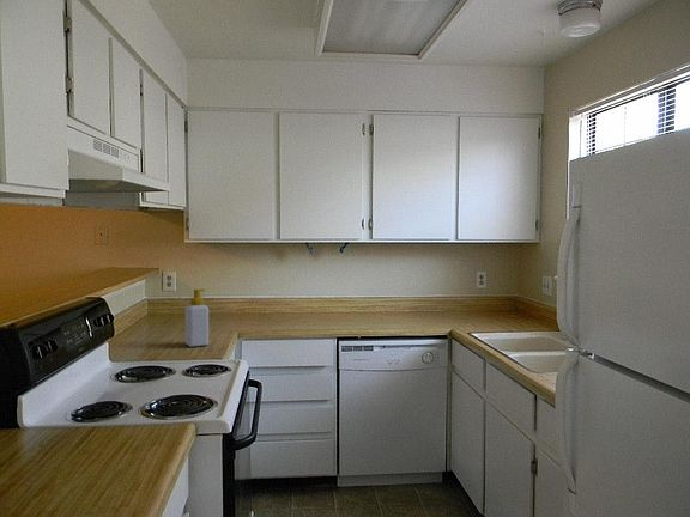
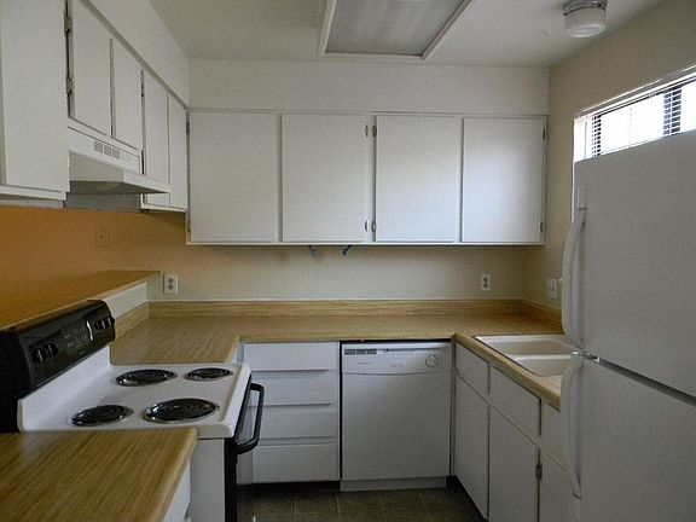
- soap bottle [184,288,210,347]
